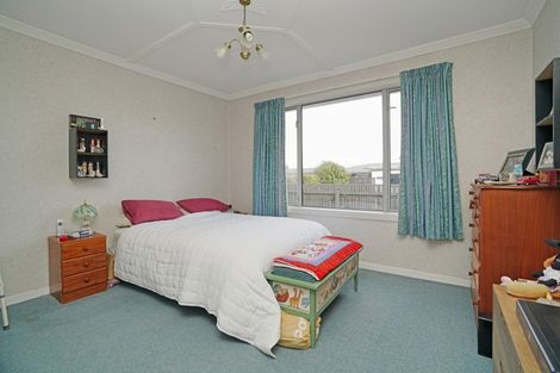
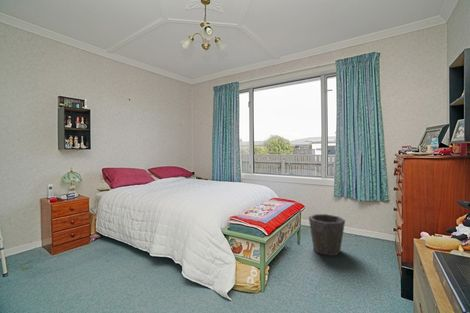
+ waste bin [308,213,346,256]
